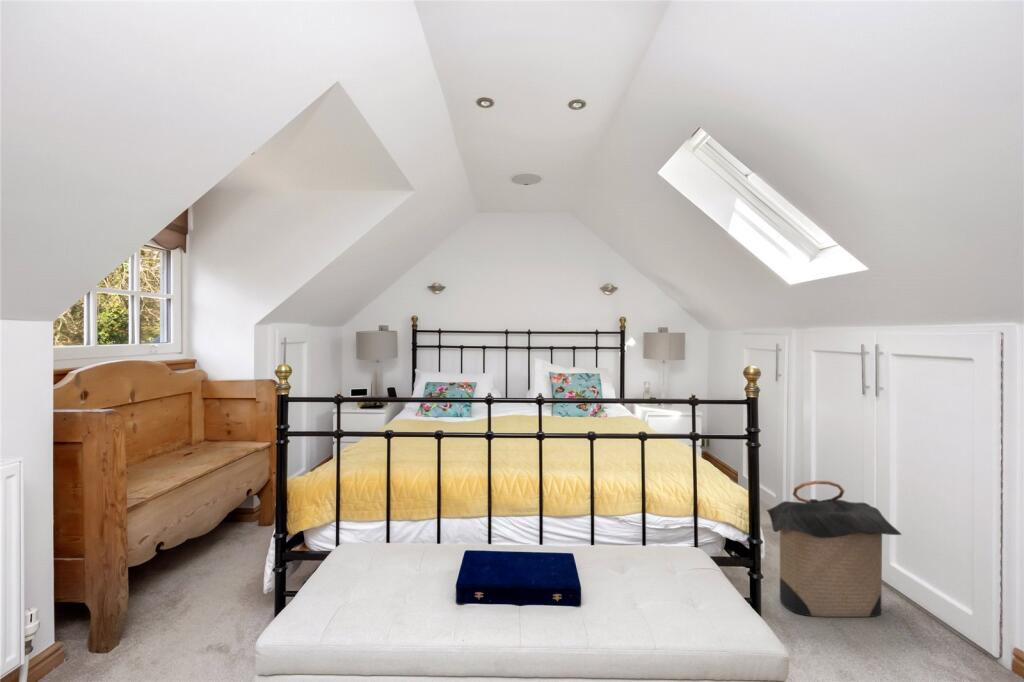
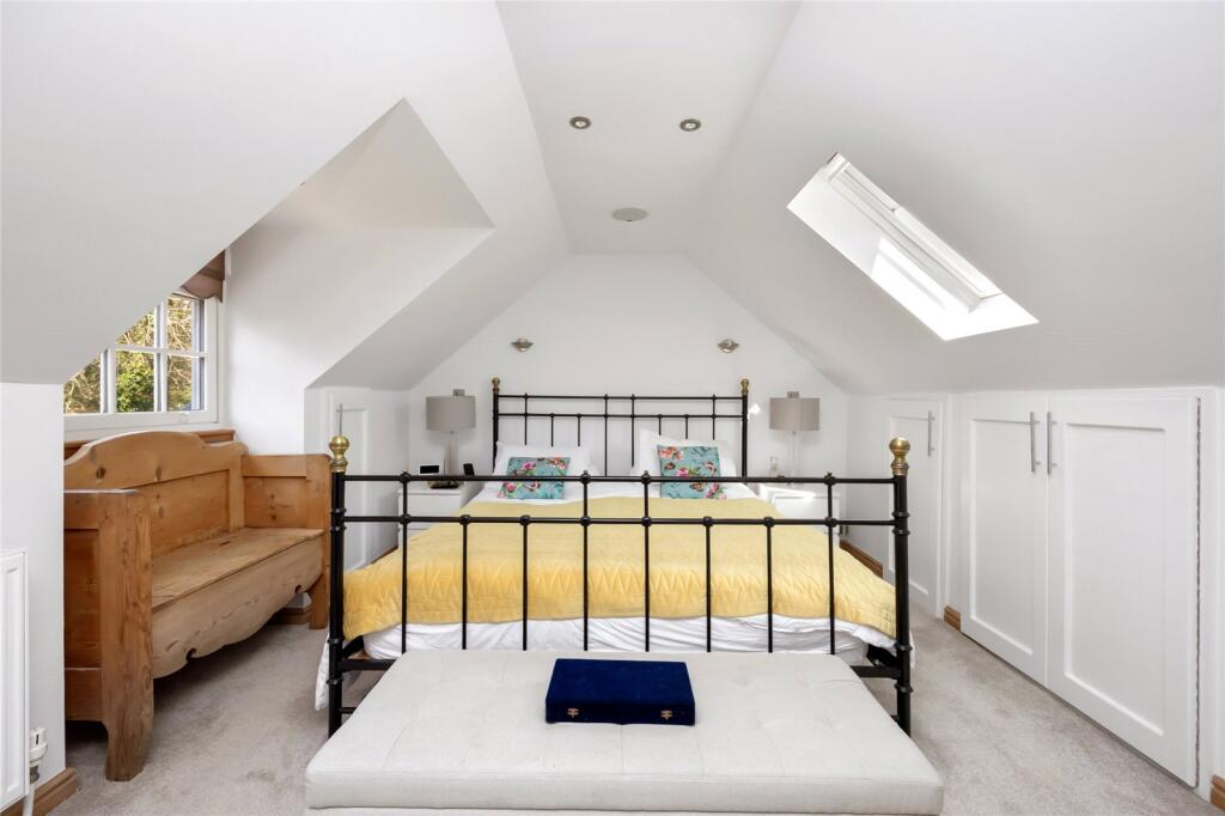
- laundry hamper [765,480,903,618]
